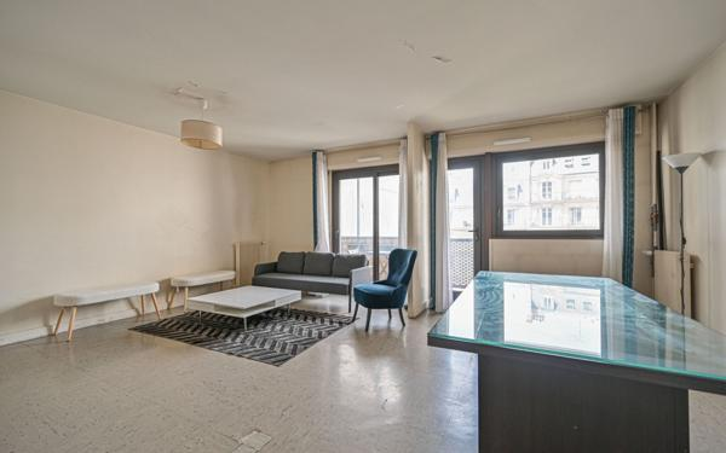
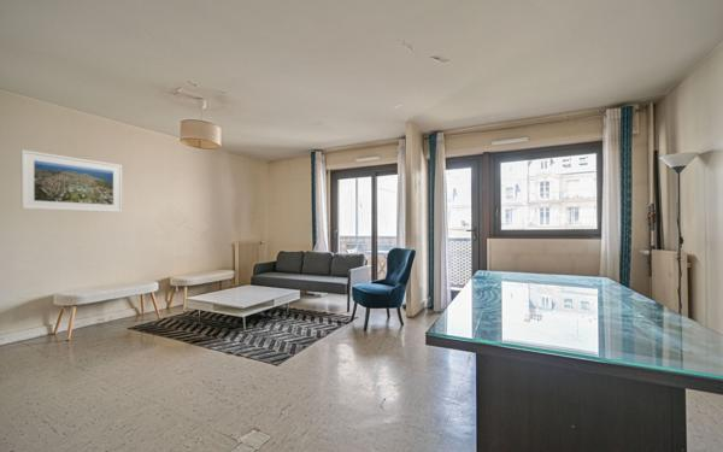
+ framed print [20,148,123,213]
